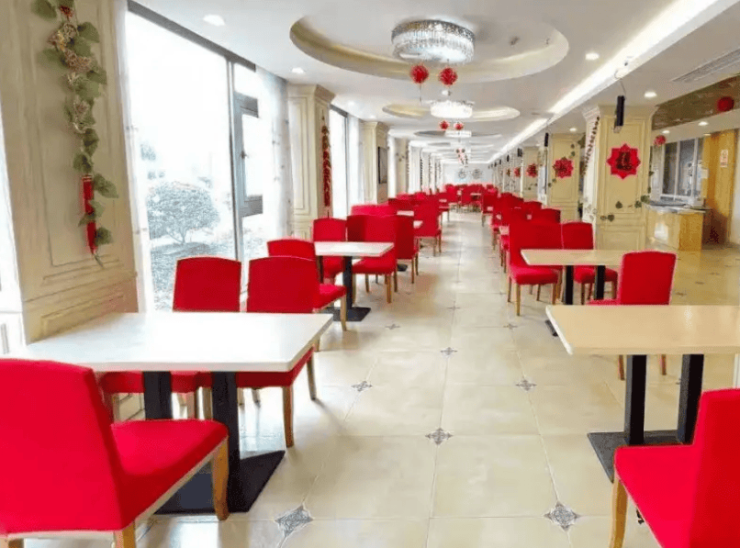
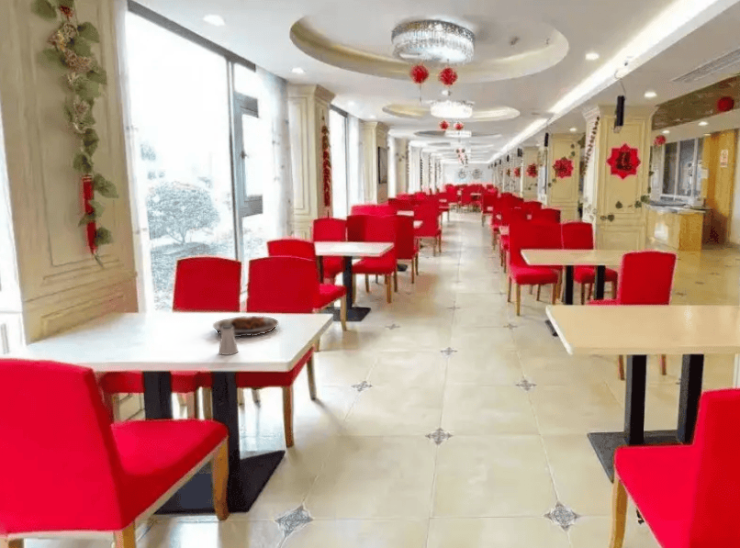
+ saltshaker [218,325,239,356]
+ plate [212,315,280,338]
